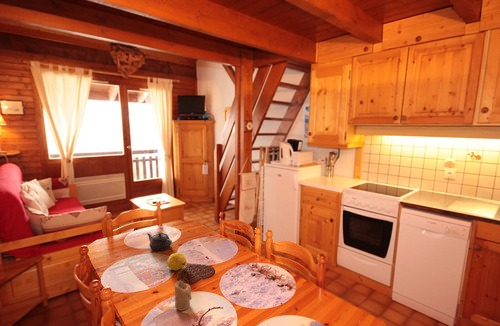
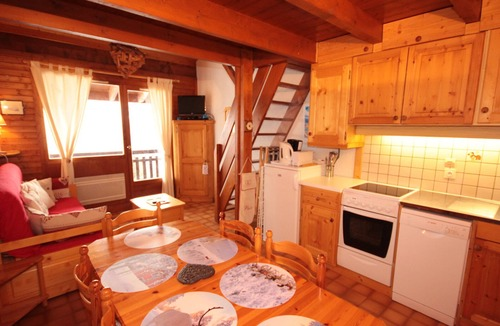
- candle [174,280,192,312]
- fruit [166,252,187,271]
- teapot [146,232,173,252]
